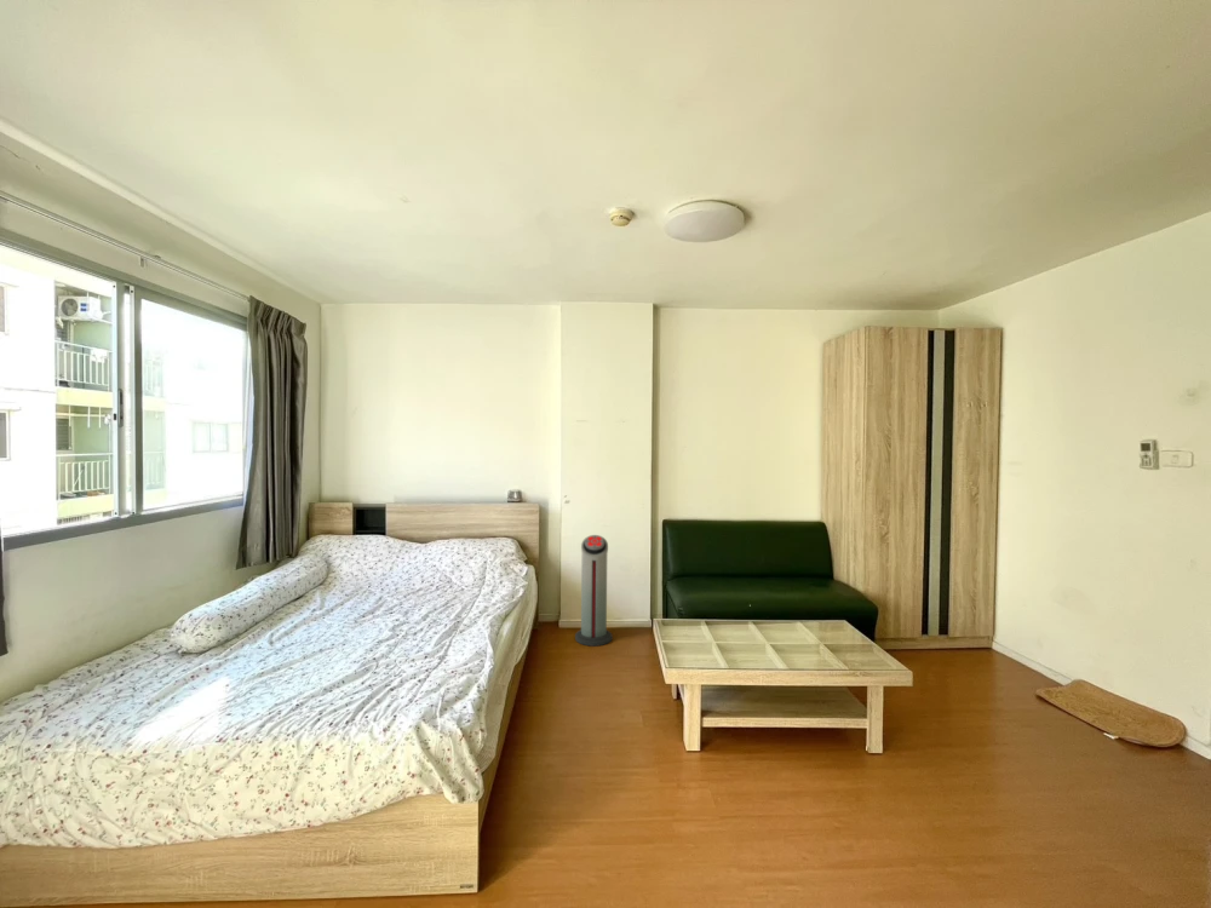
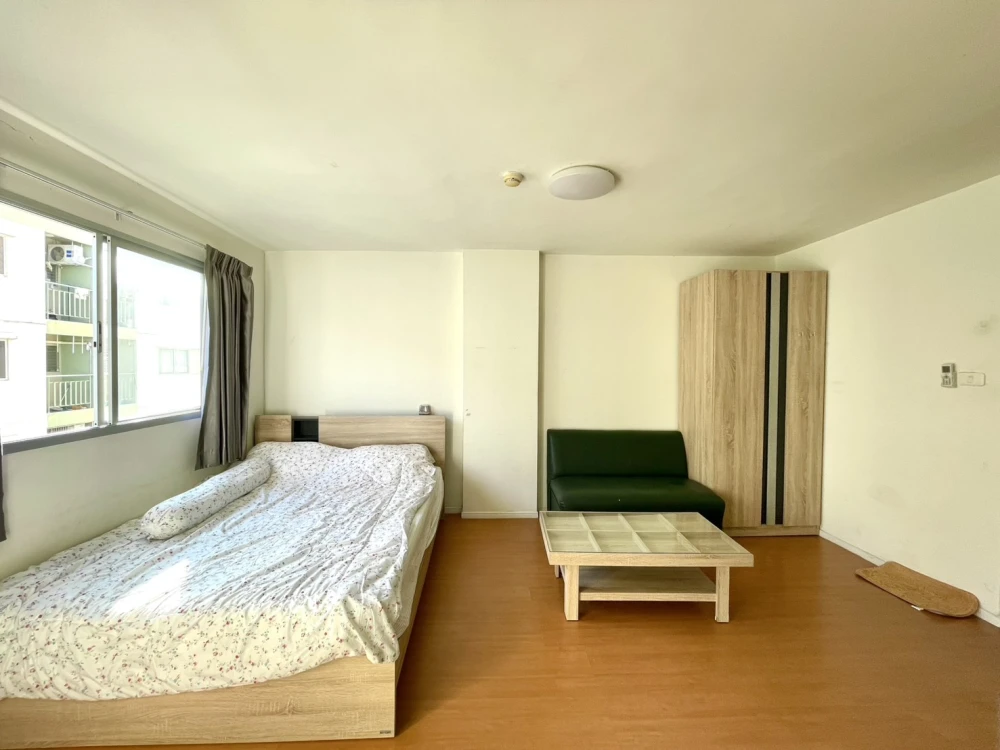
- air purifier [574,534,614,648]
